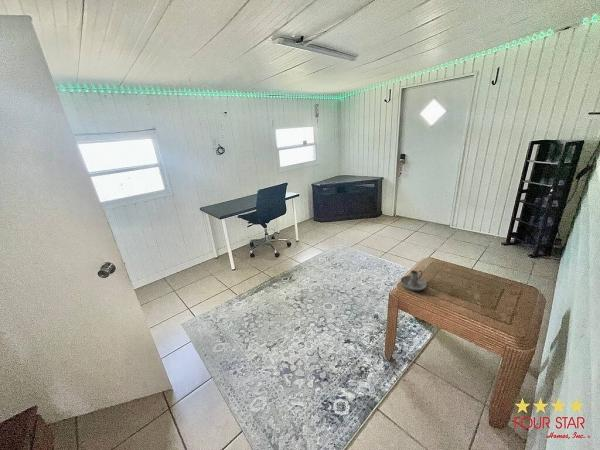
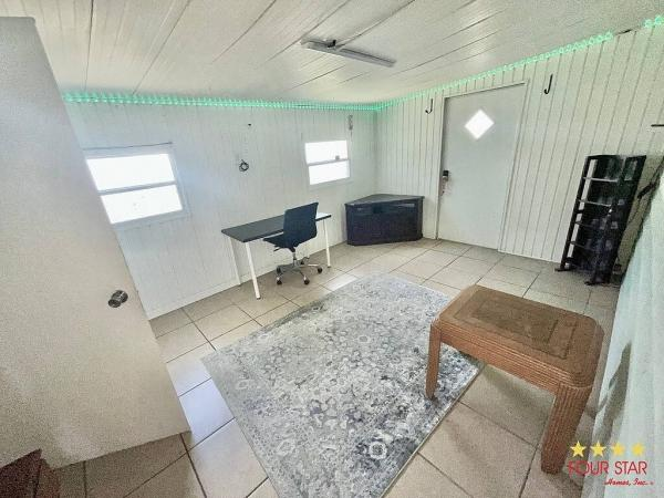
- candle holder [400,269,428,292]
